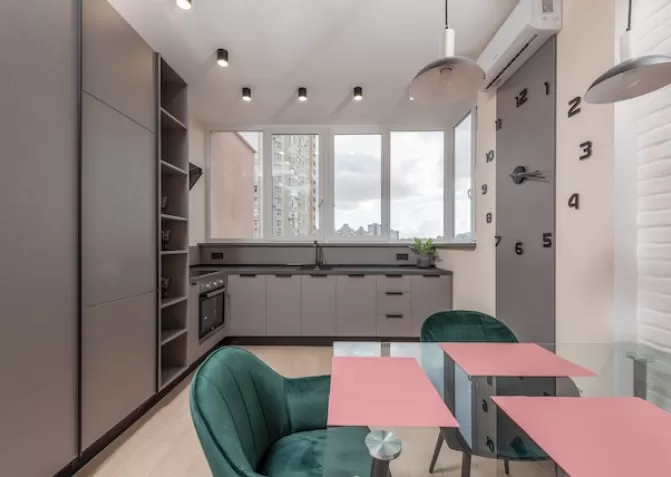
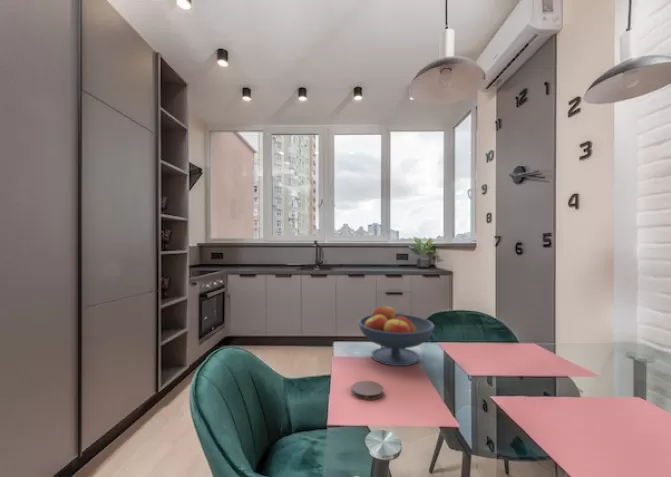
+ fruit bowl [357,304,436,367]
+ coaster [351,380,384,401]
